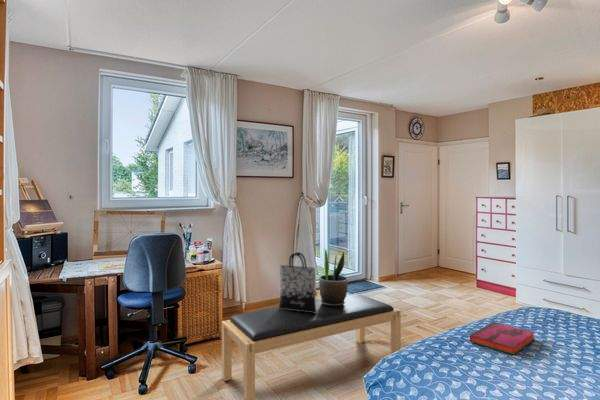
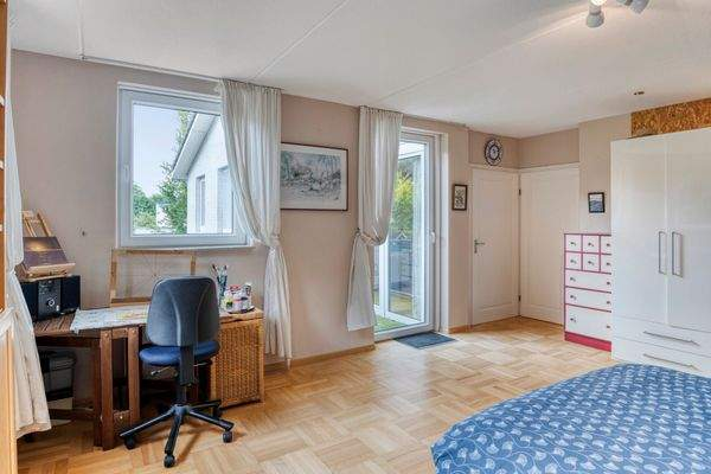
- tote bag [278,251,316,313]
- hardback book [469,321,536,355]
- potted plant [318,247,349,307]
- bench [221,293,402,400]
